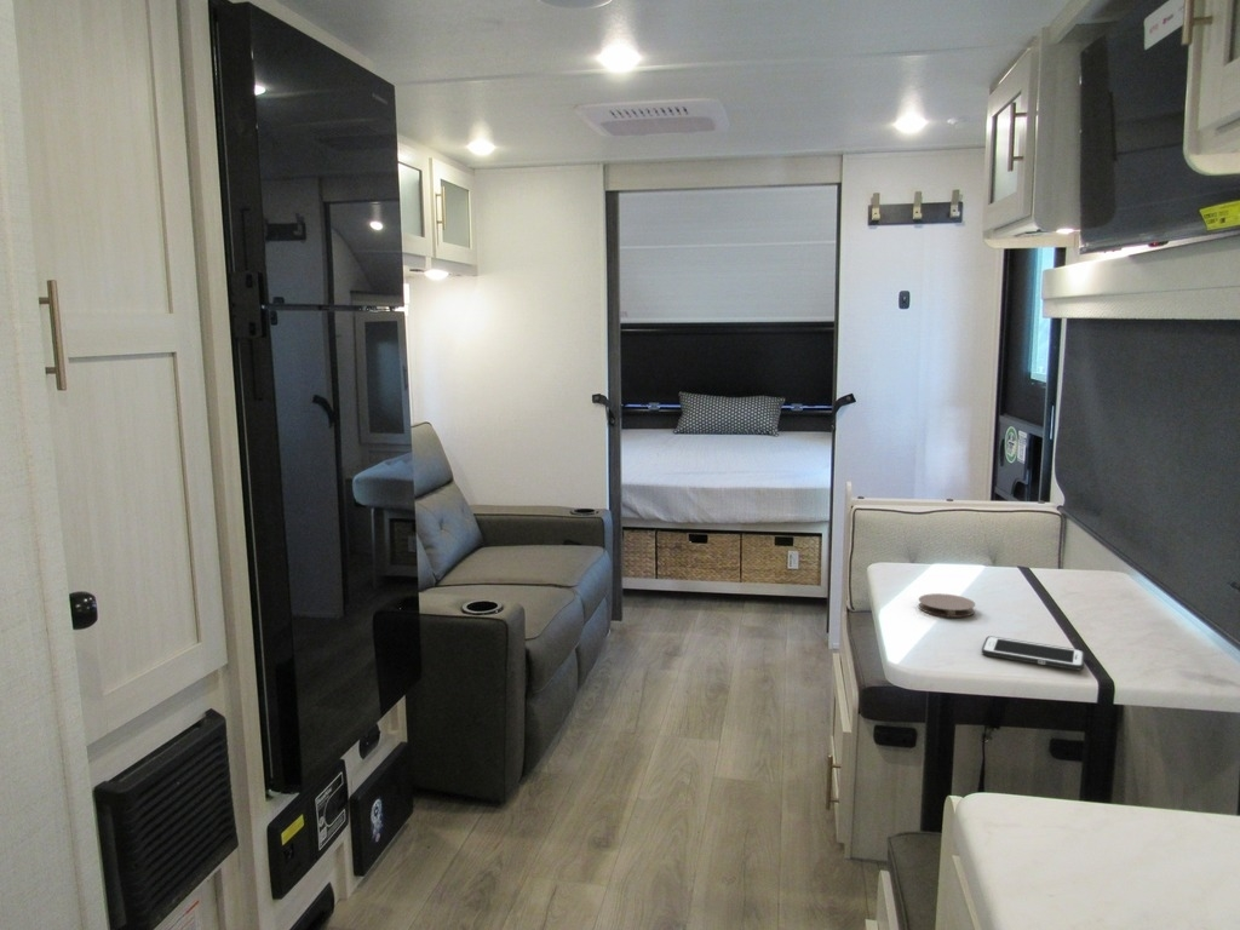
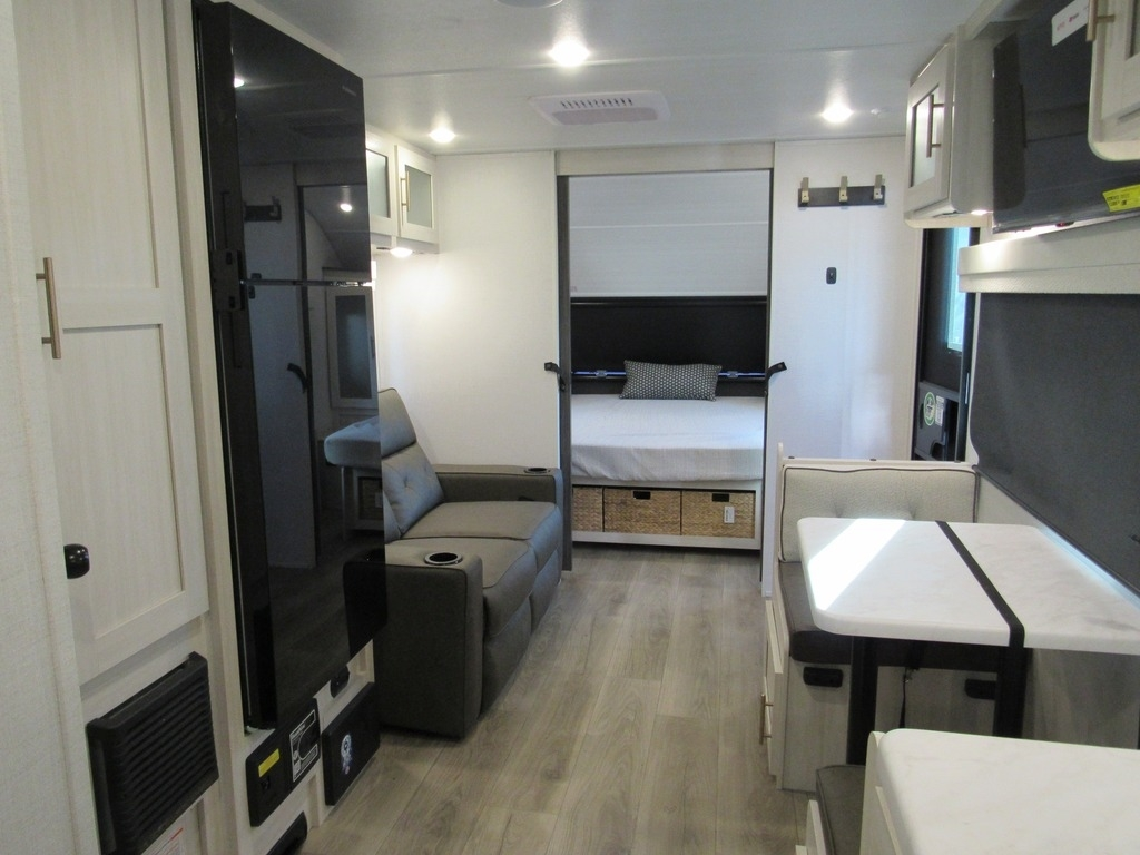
- cell phone [981,635,1086,671]
- coaster [917,592,976,619]
